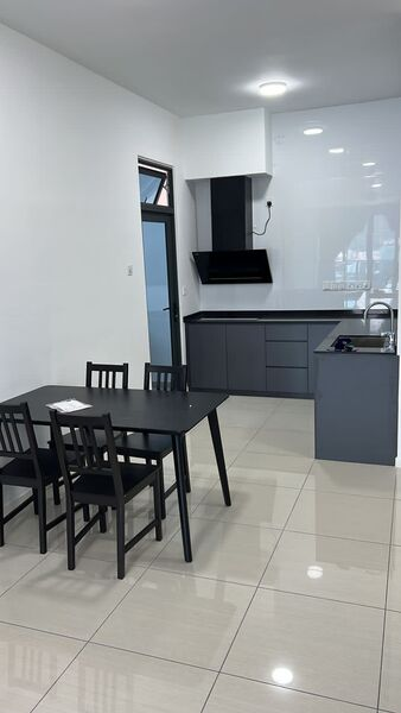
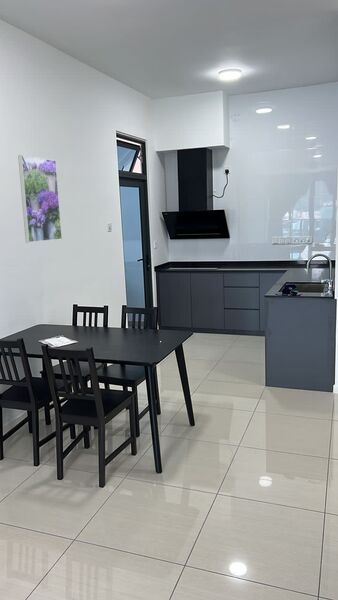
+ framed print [17,154,63,244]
